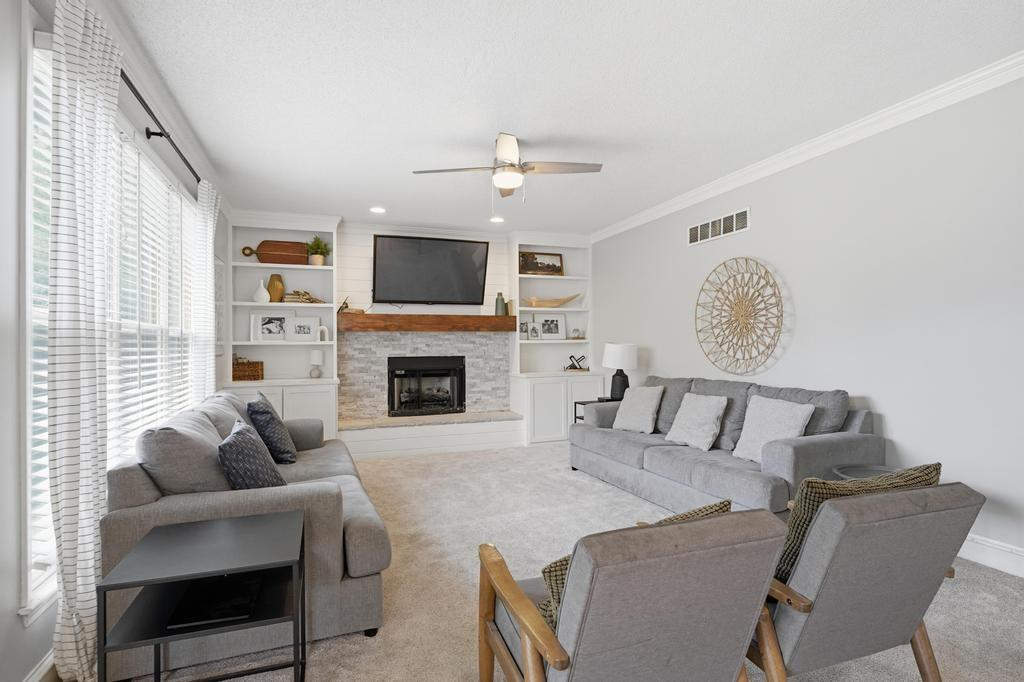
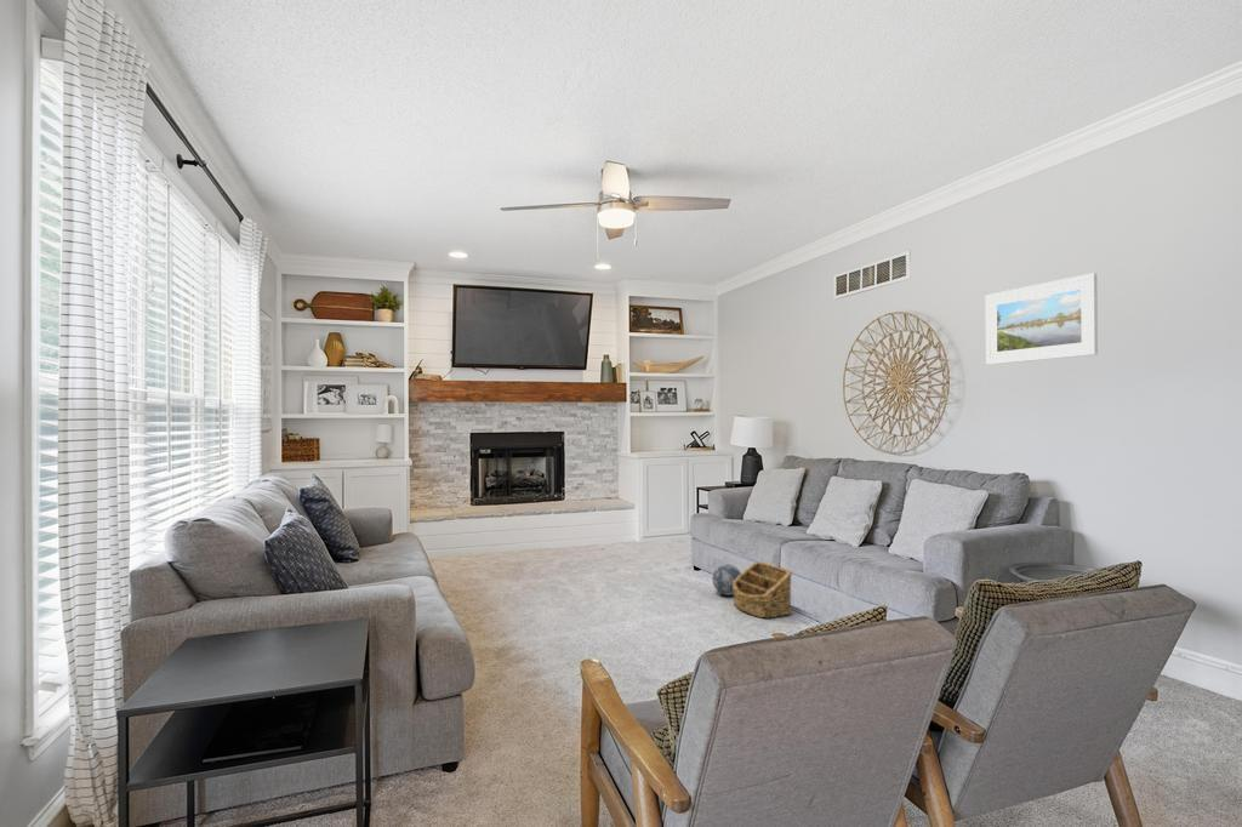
+ decorative ball [711,563,742,597]
+ basket [733,560,793,620]
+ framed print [985,272,1099,366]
